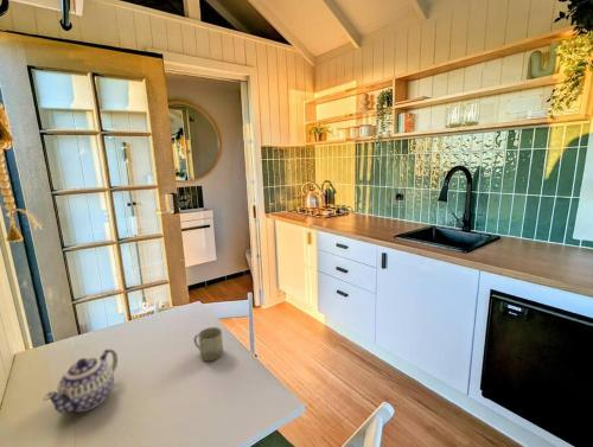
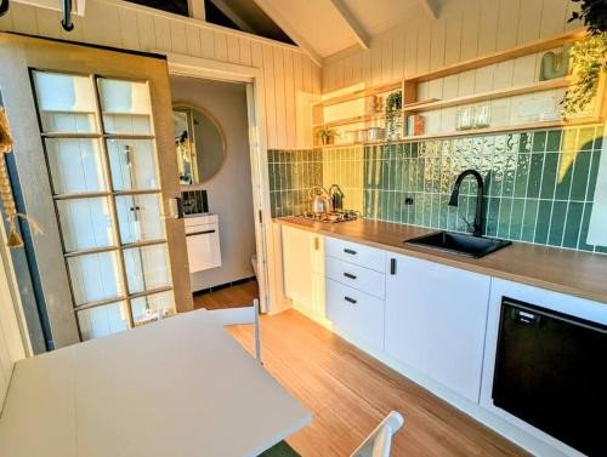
- teapot [43,347,119,415]
- cup [193,326,224,363]
